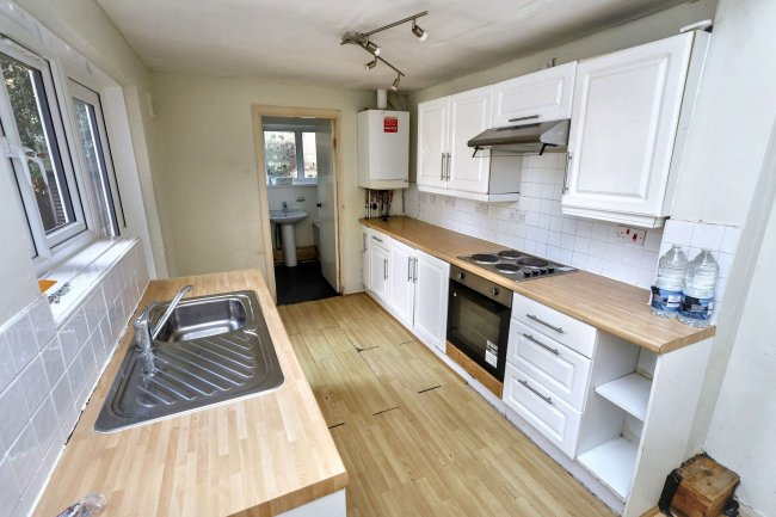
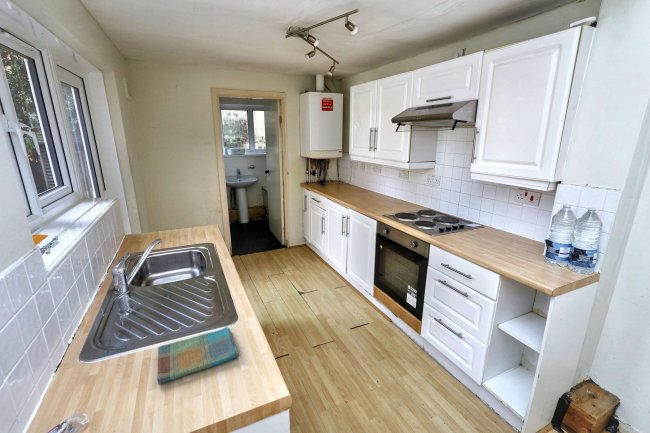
+ dish towel [156,325,240,385]
